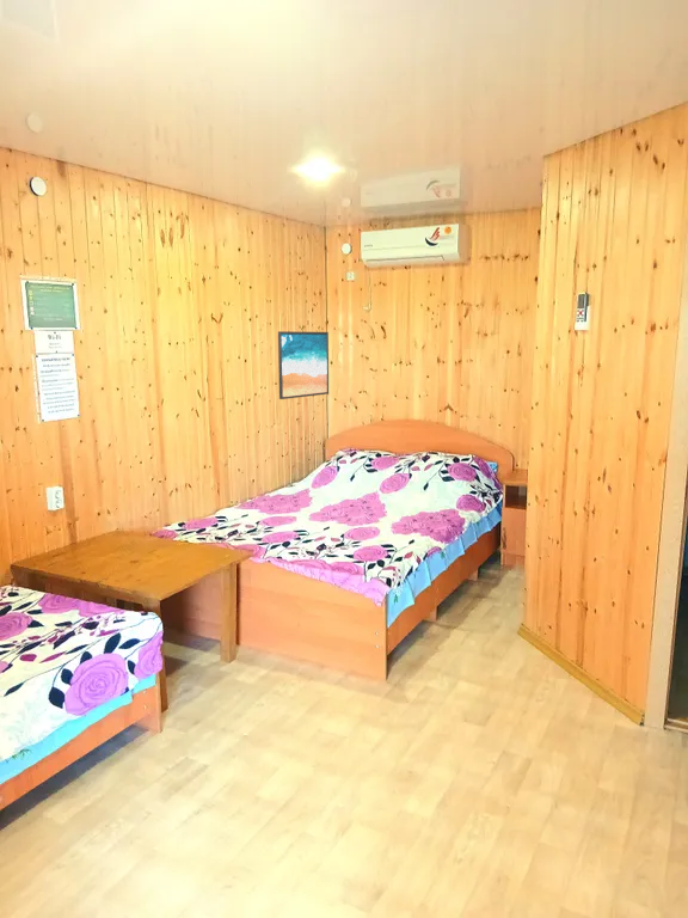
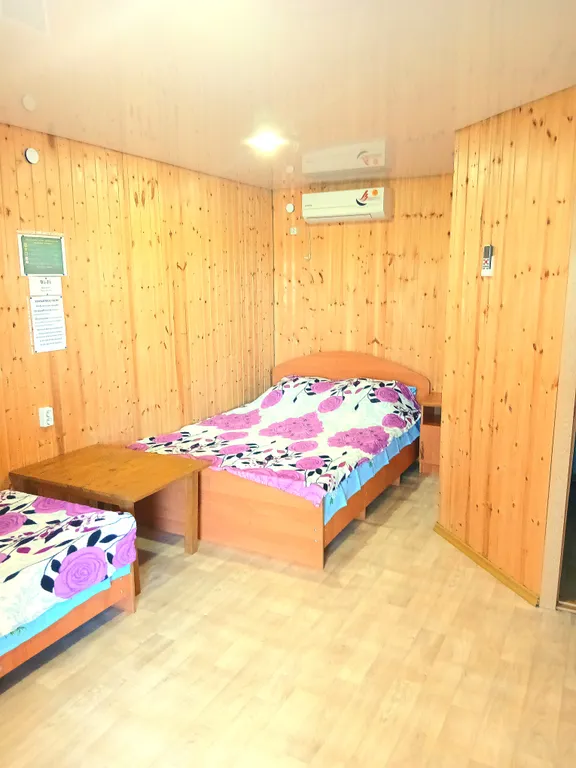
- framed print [277,330,330,400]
